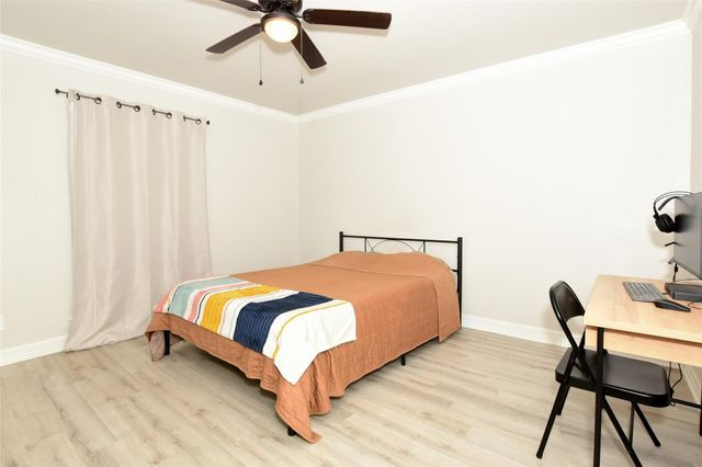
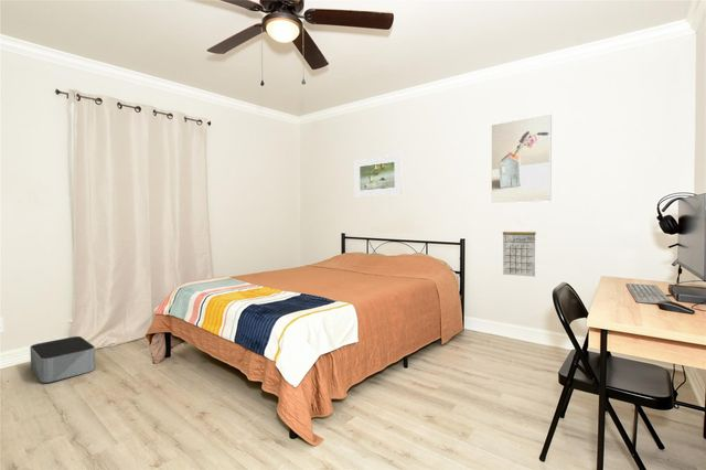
+ storage bin [29,335,96,384]
+ calendar [502,222,537,278]
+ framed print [490,113,553,204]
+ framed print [354,153,403,199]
